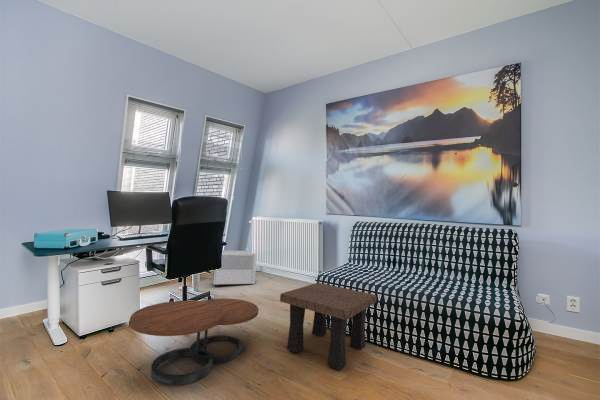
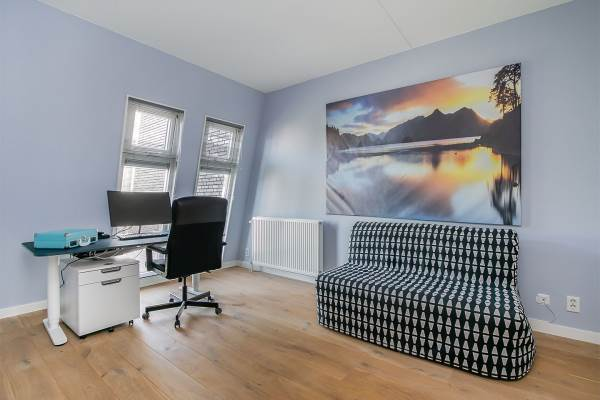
- side table [279,282,377,371]
- air purifier [211,249,258,287]
- coffee table [128,298,259,386]
